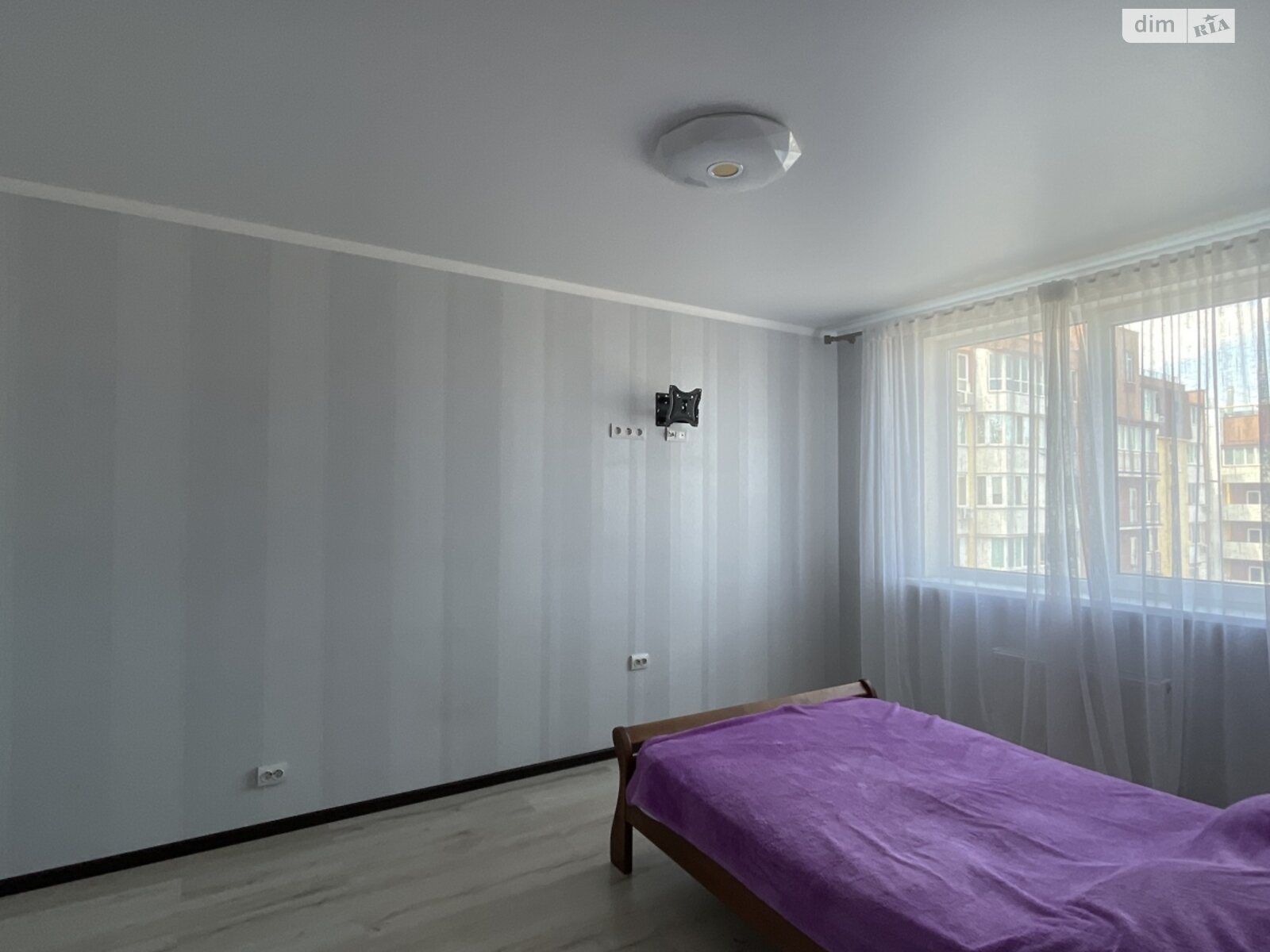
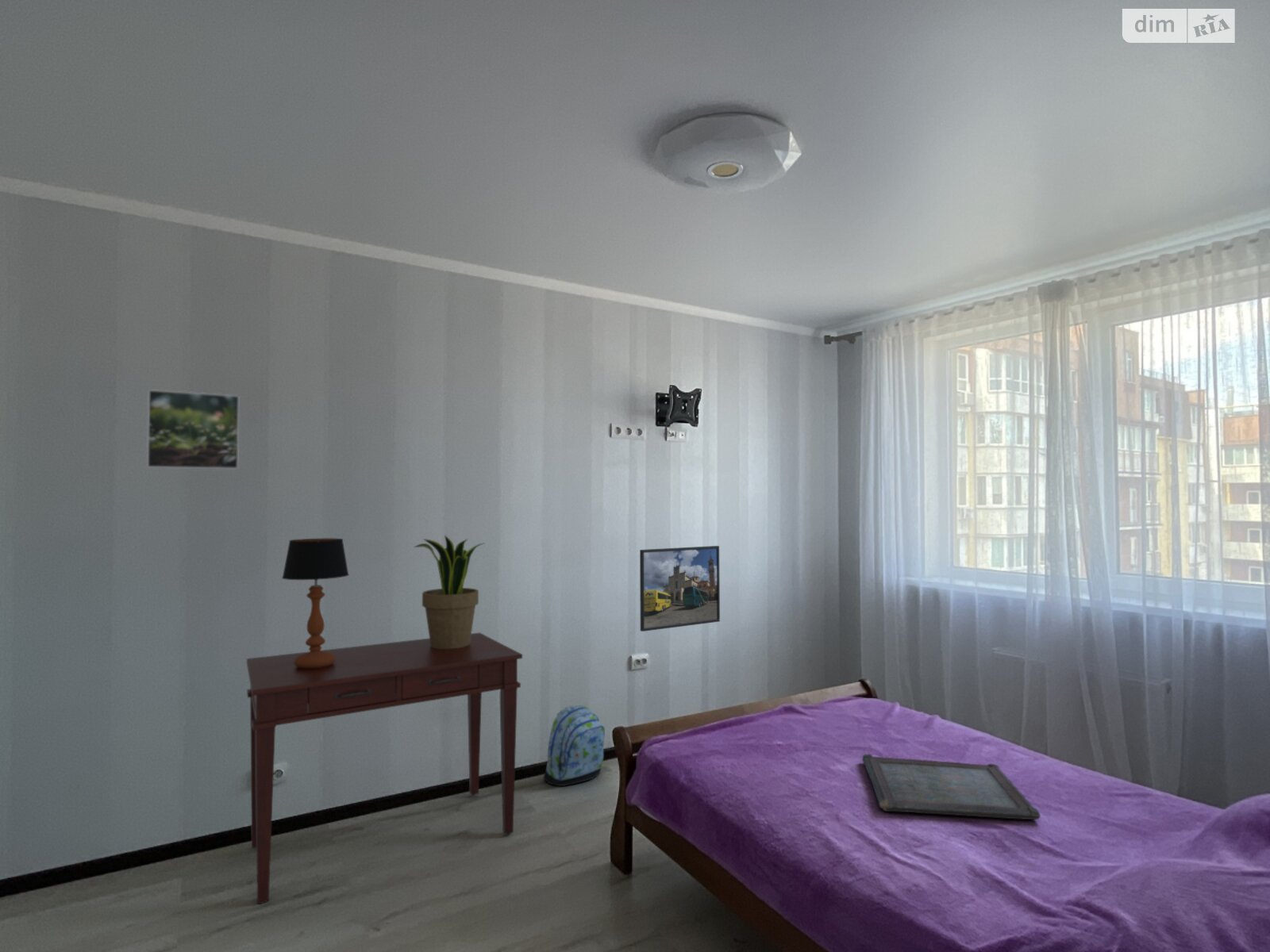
+ potted plant [413,534,486,649]
+ serving tray [861,754,1041,820]
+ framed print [146,389,240,470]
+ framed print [639,545,721,632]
+ desk [246,631,523,904]
+ backpack [543,704,606,787]
+ table lamp [281,538,350,669]
